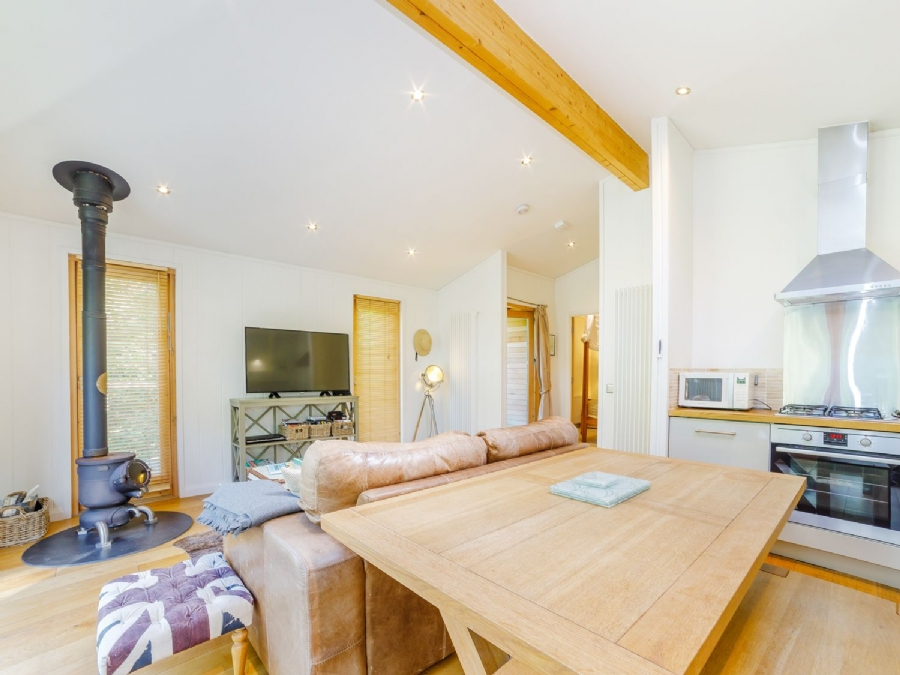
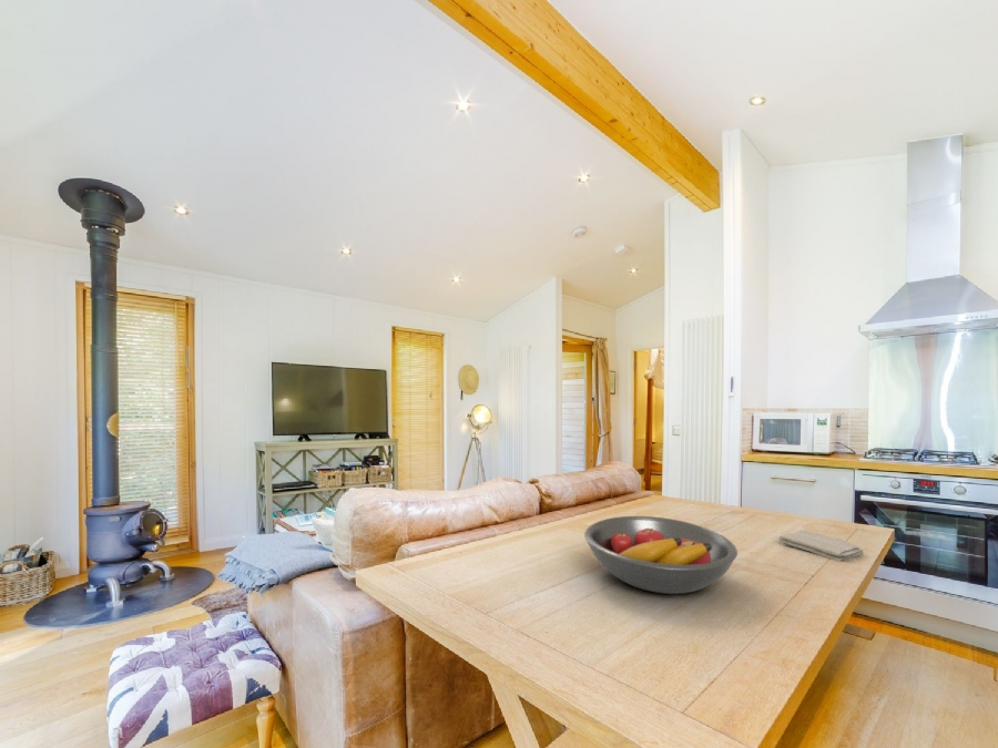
+ washcloth [778,529,865,563]
+ fruit bowl [583,515,739,595]
